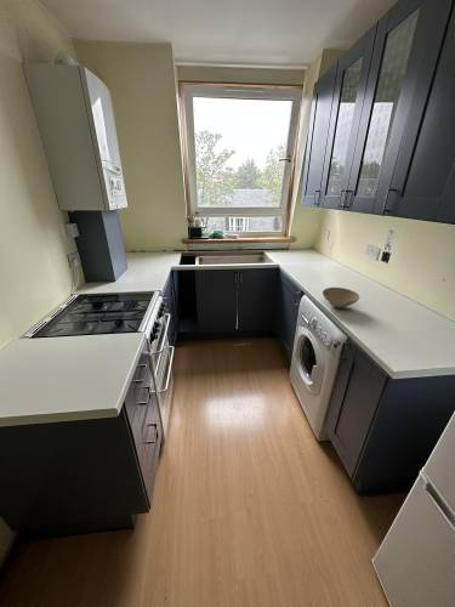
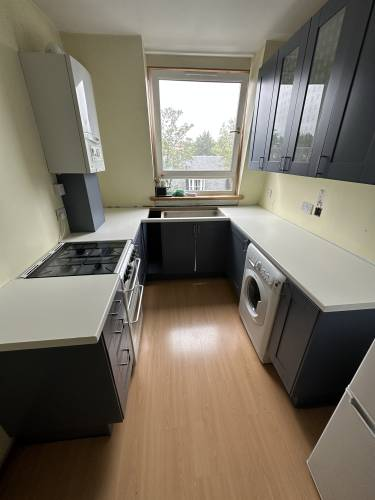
- bowl [322,287,360,308]
